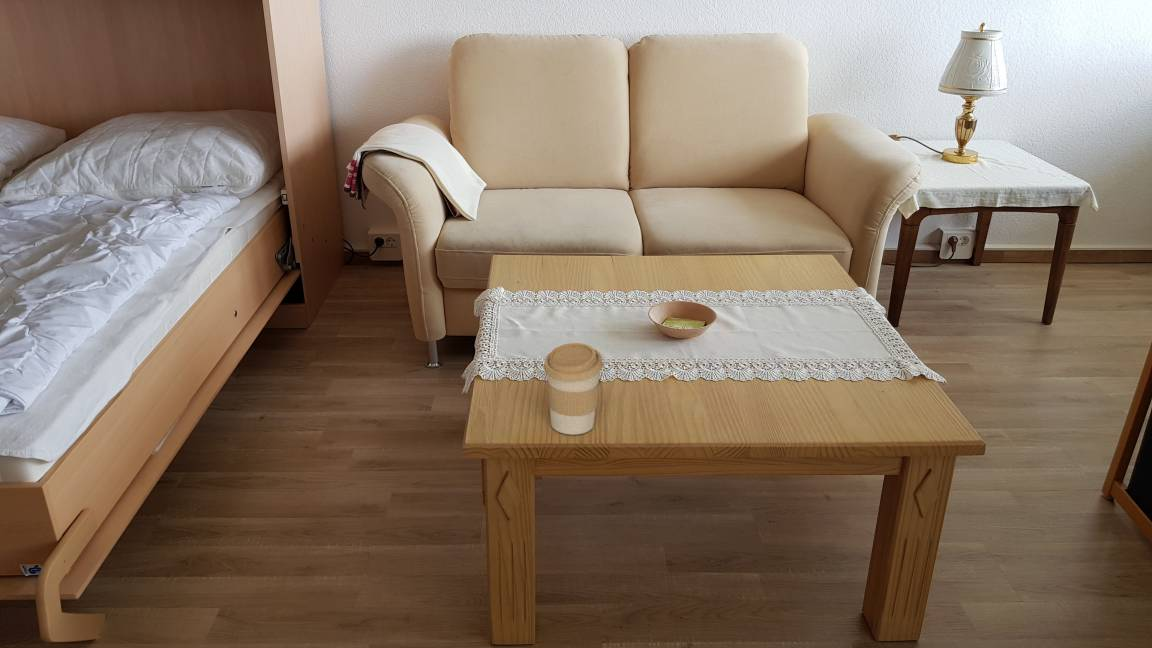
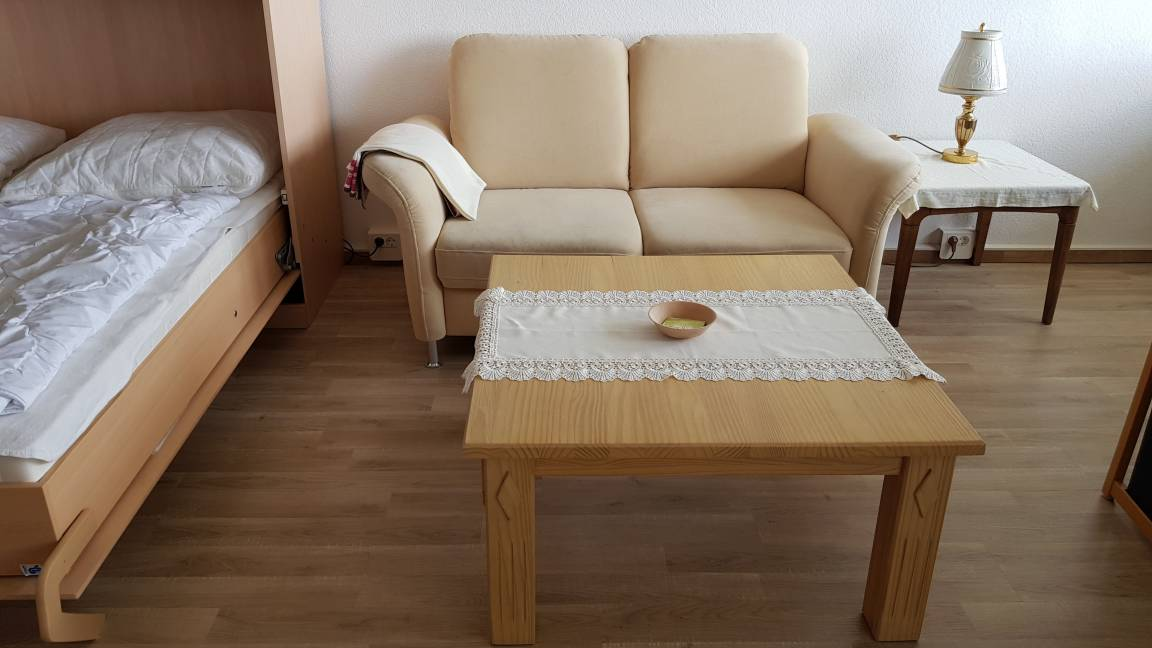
- coffee cup [543,342,604,436]
